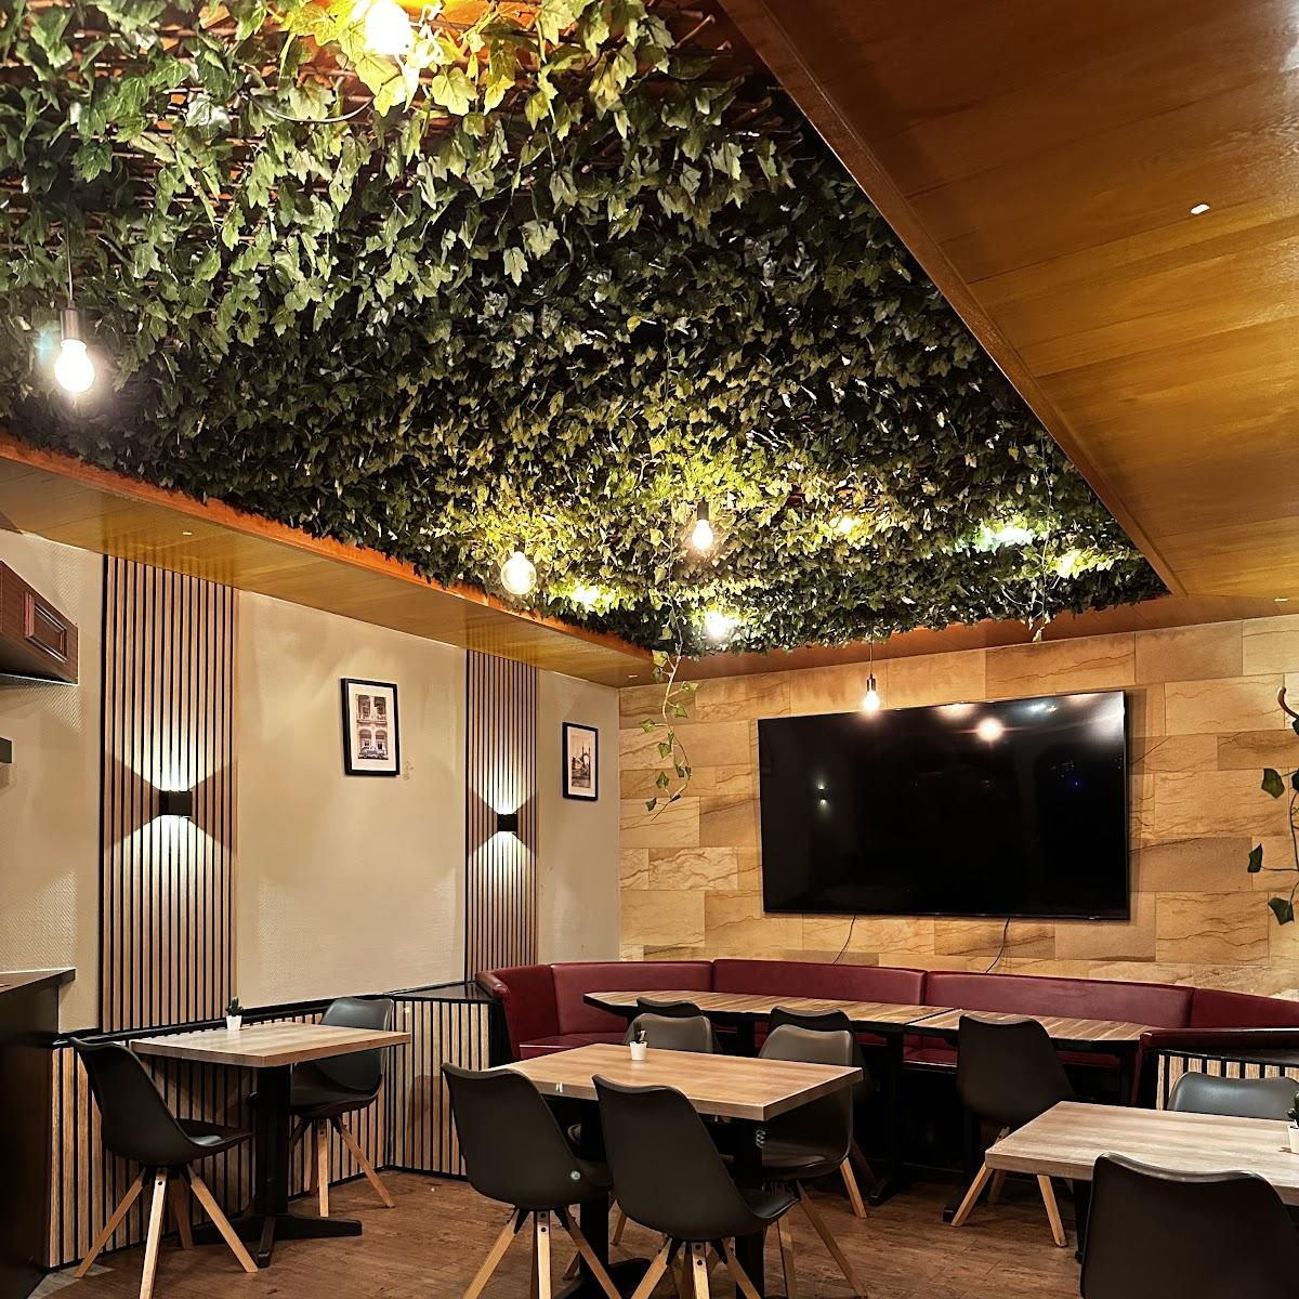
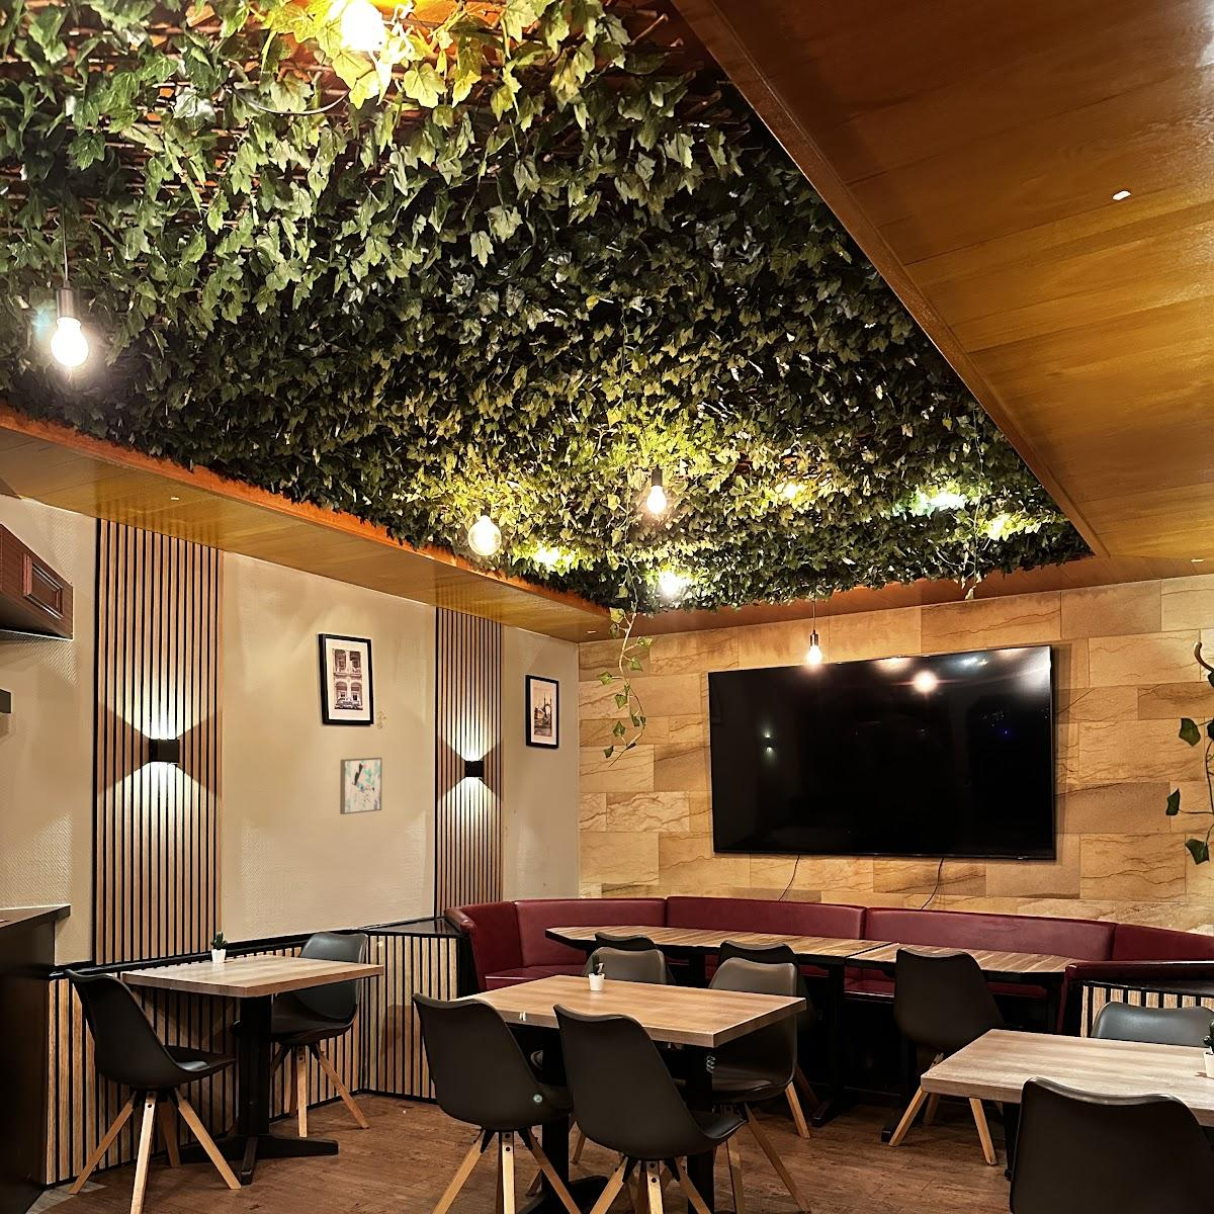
+ wall art [339,757,384,815]
